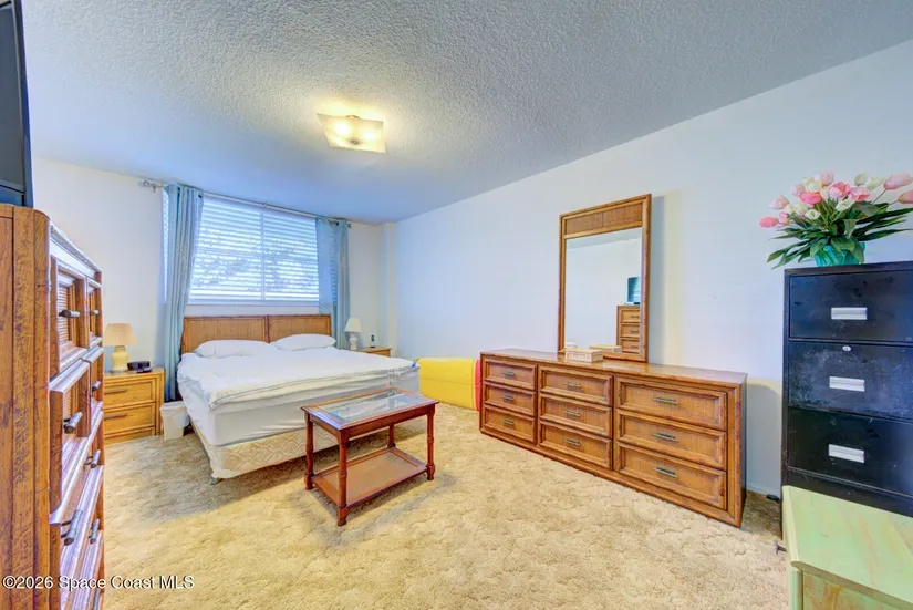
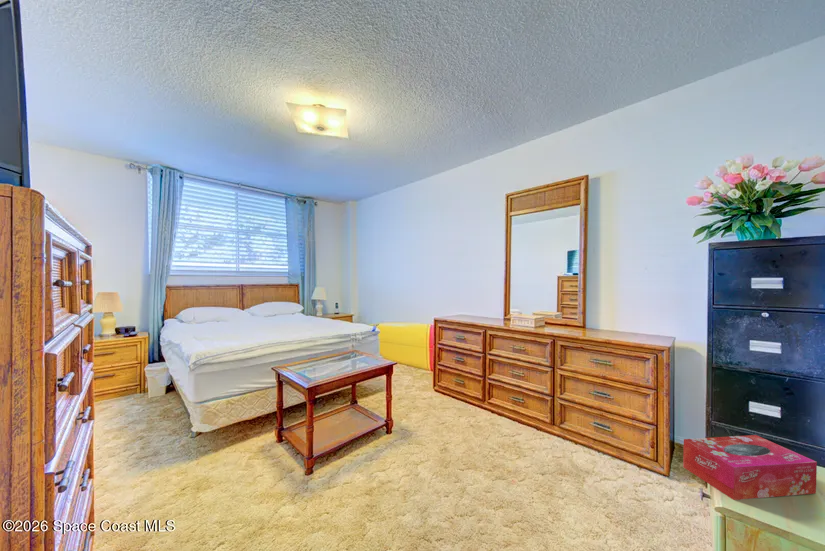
+ tissue box [682,434,818,501]
